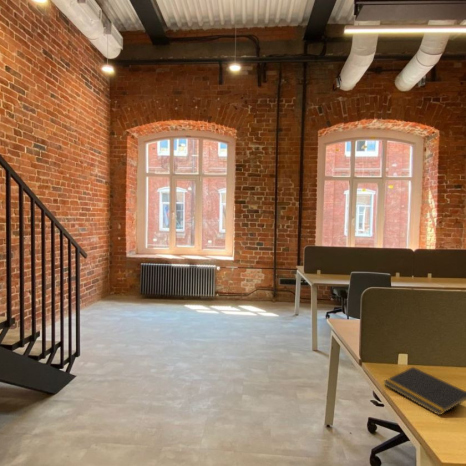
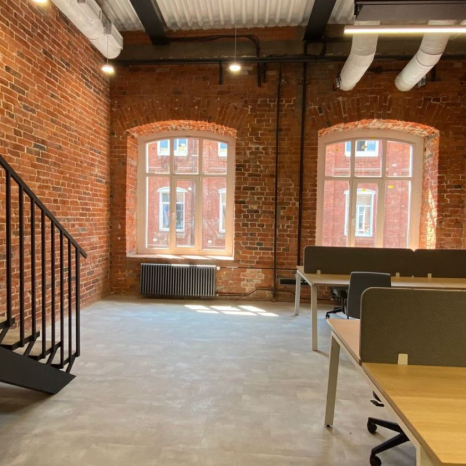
- notepad [383,366,466,416]
